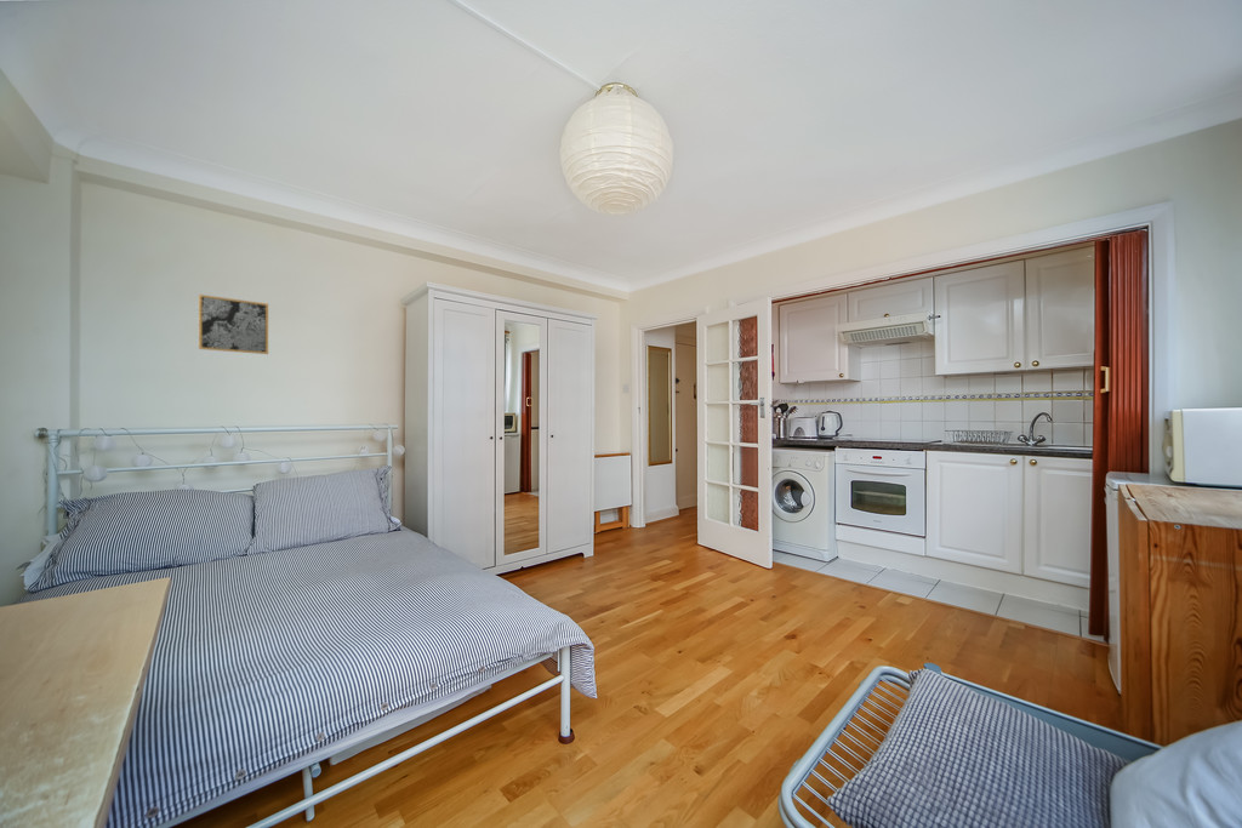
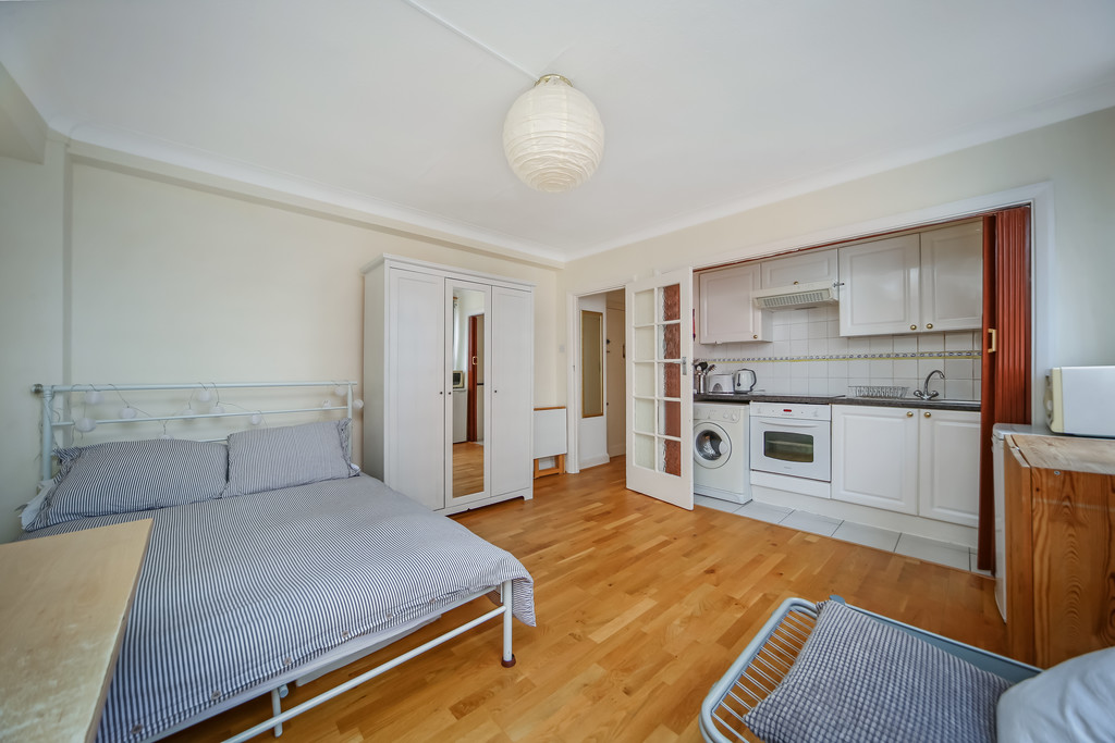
- wall art [198,293,269,355]
